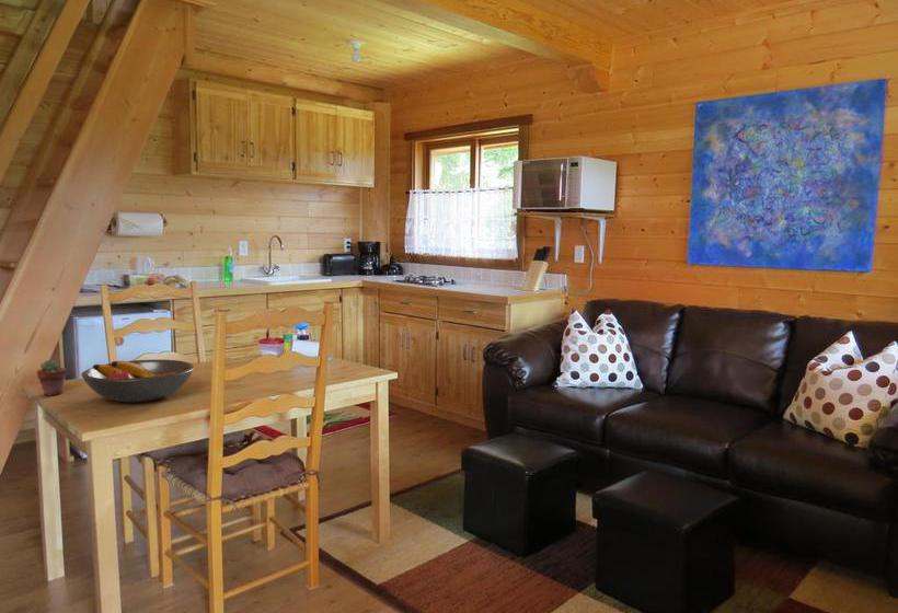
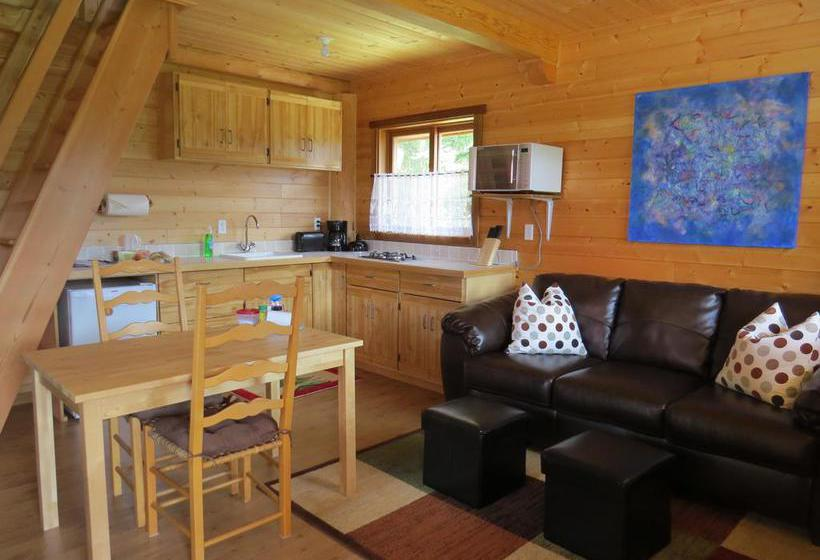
- potted succulent [36,359,68,396]
- fruit bowl [80,359,195,403]
